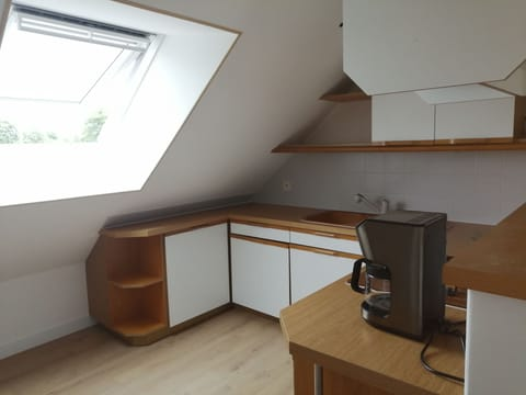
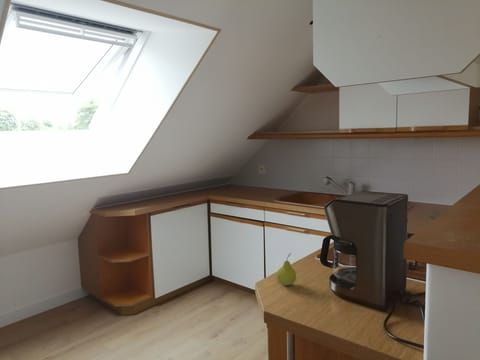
+ fruit [276,252,297,286]
